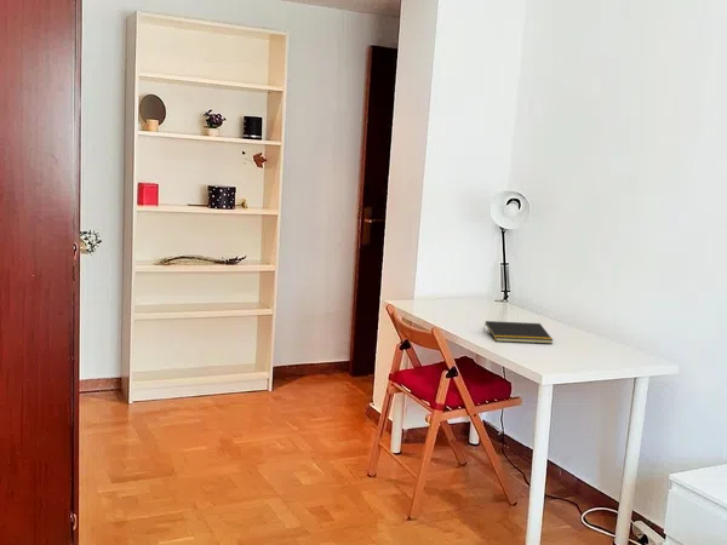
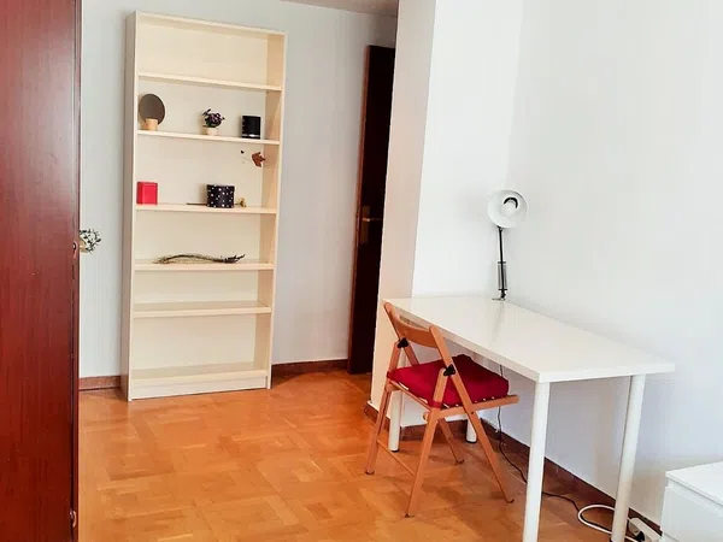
- notepad [482,320,554,345]
